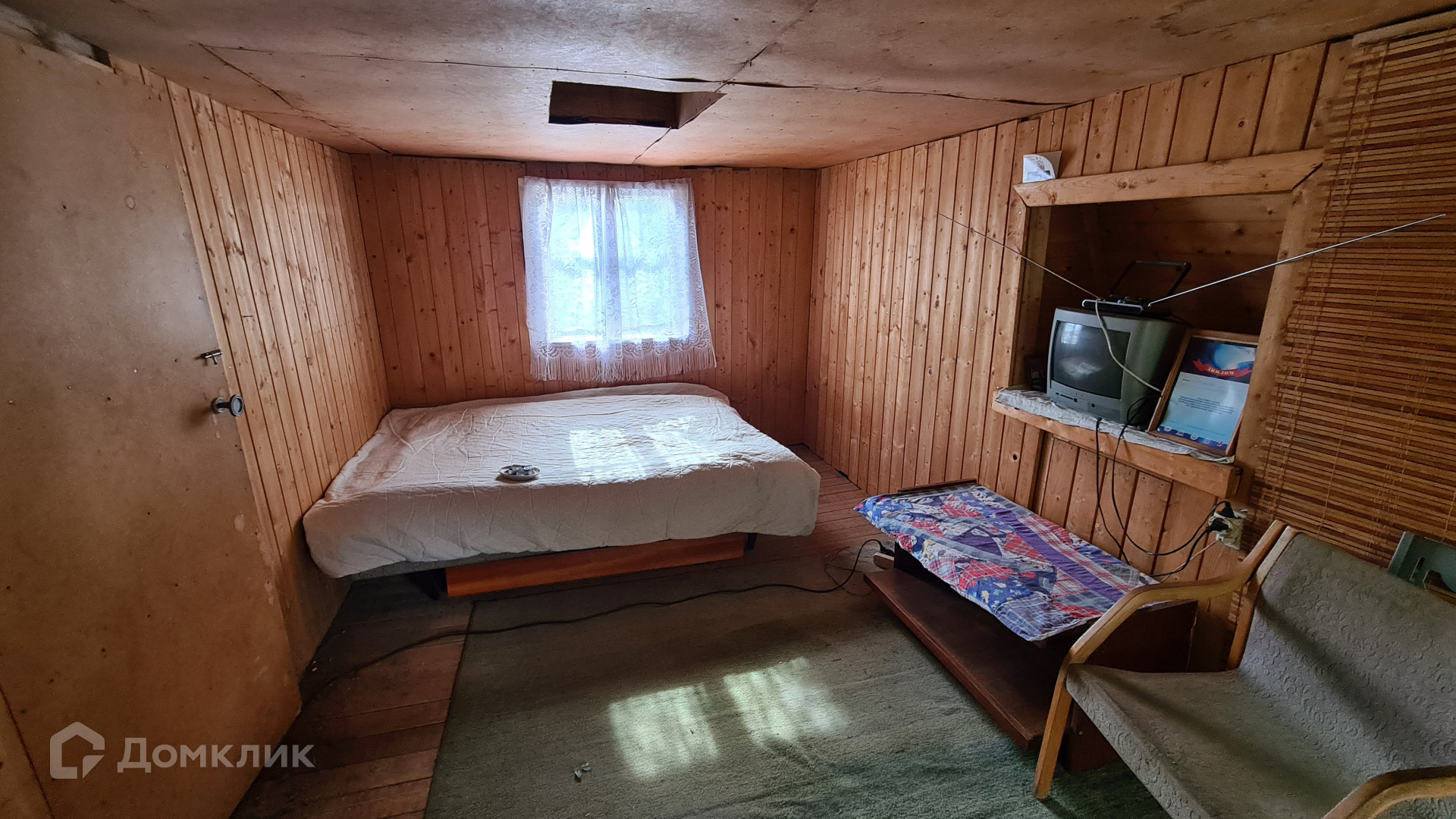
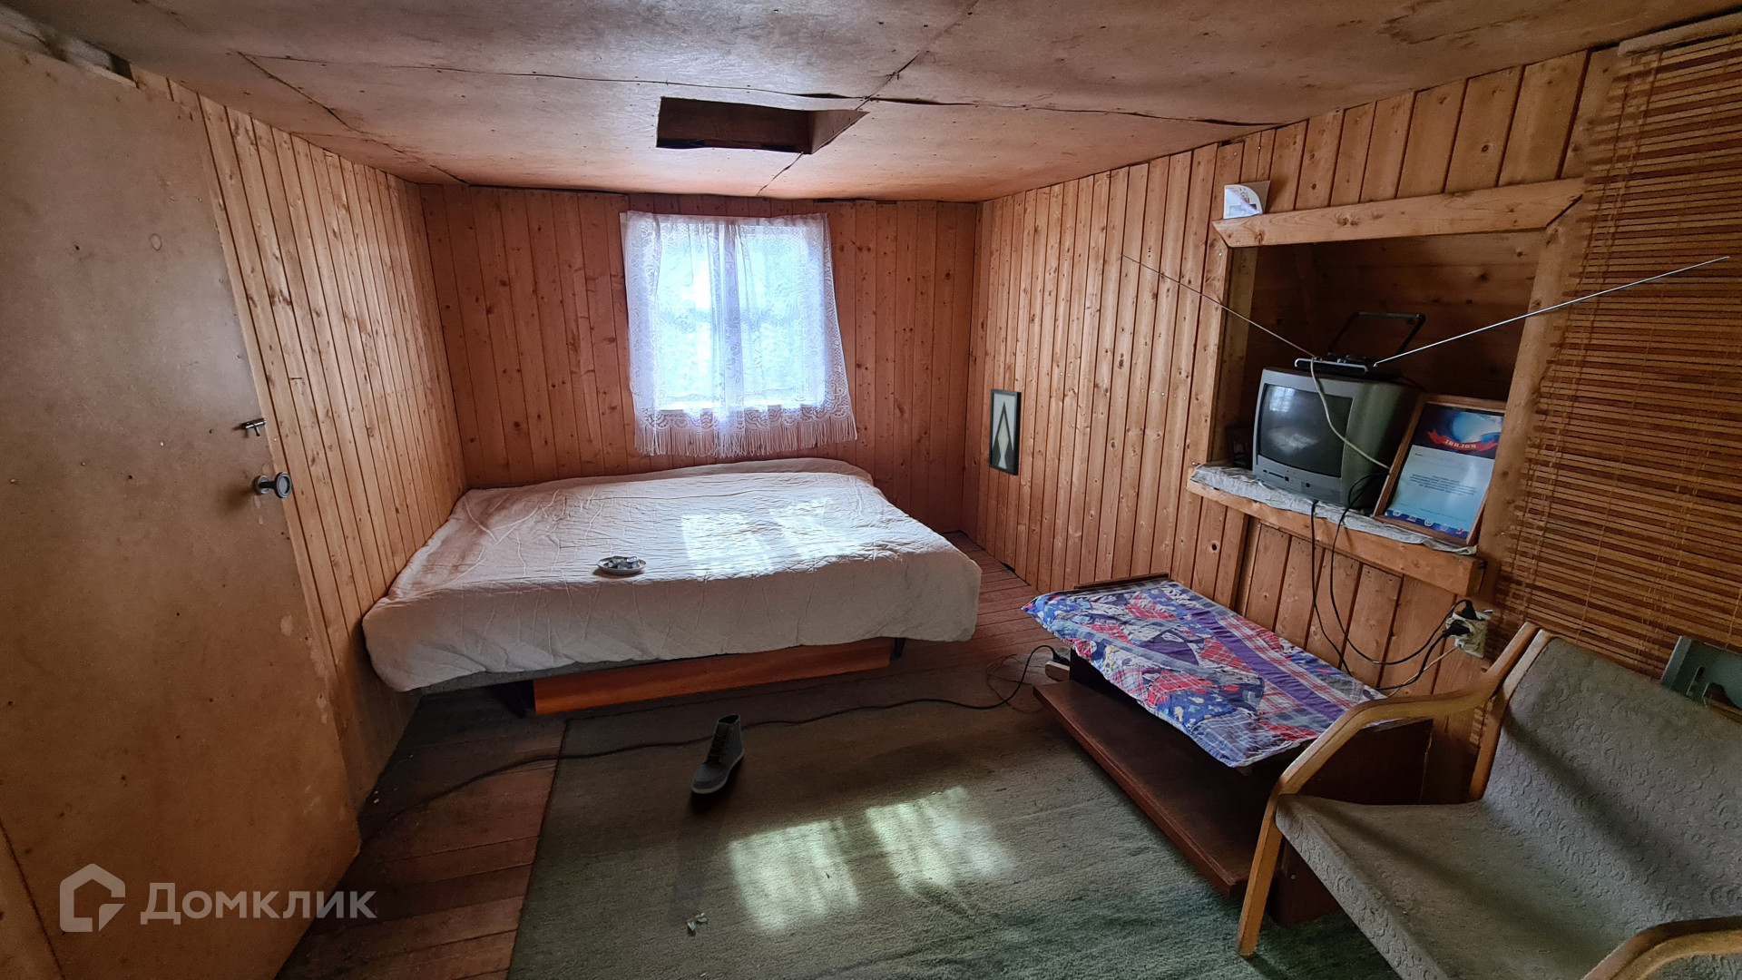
+ sneaker [692,713,745,795]
+ wall art [987,388,1023,476]
